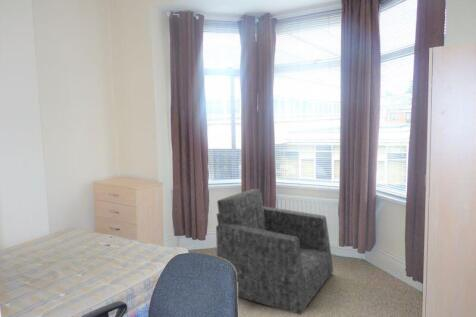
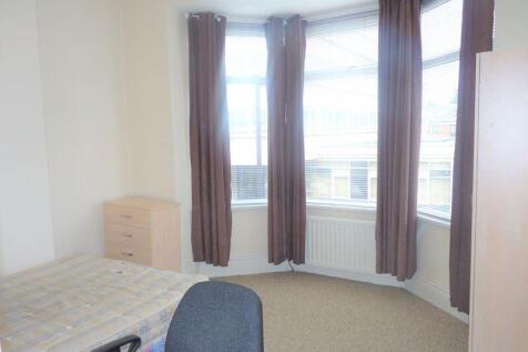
- armchair [215,188,334,316]
